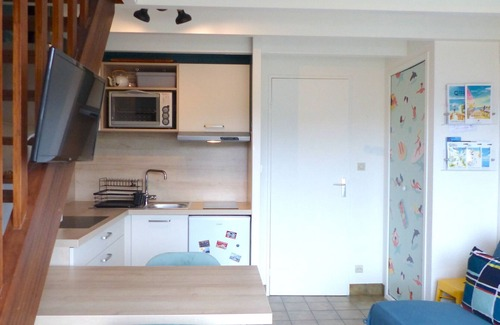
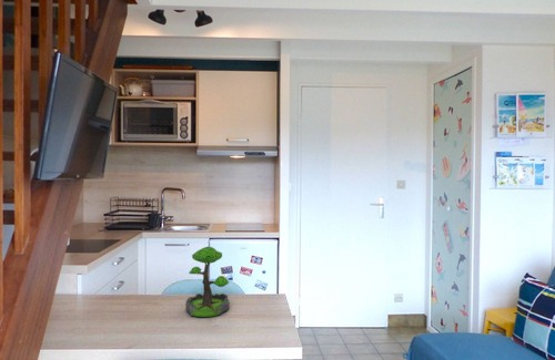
+ plant [184,246,231,318]
